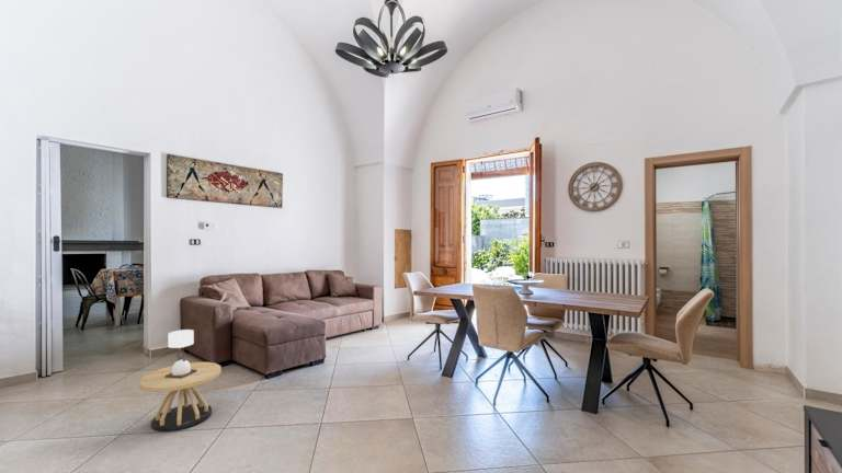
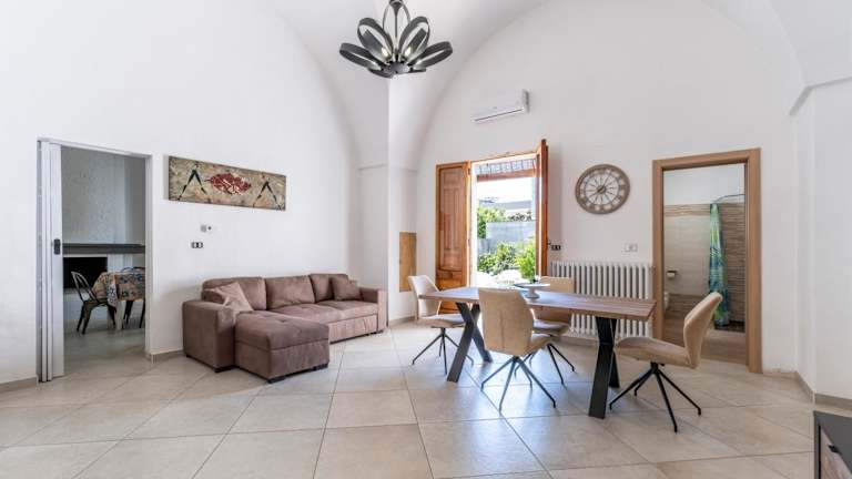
- side table [138,328,223,432]
